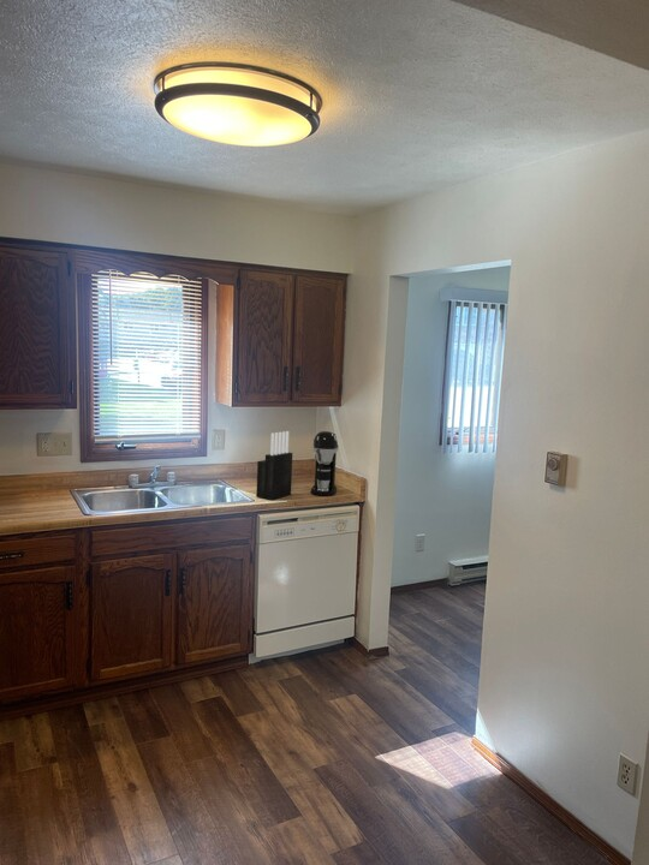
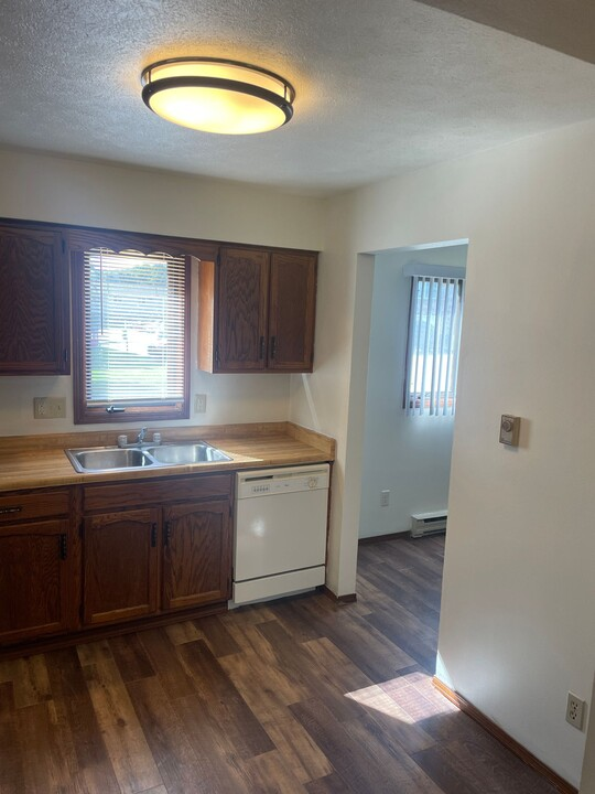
- coffee maker [310,430,340,496]
- knife block [255,430,293,501]
